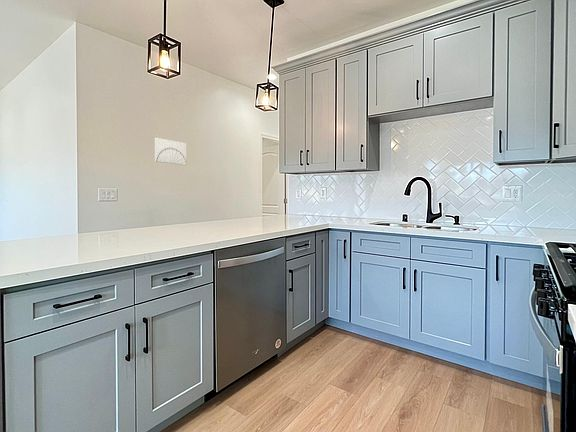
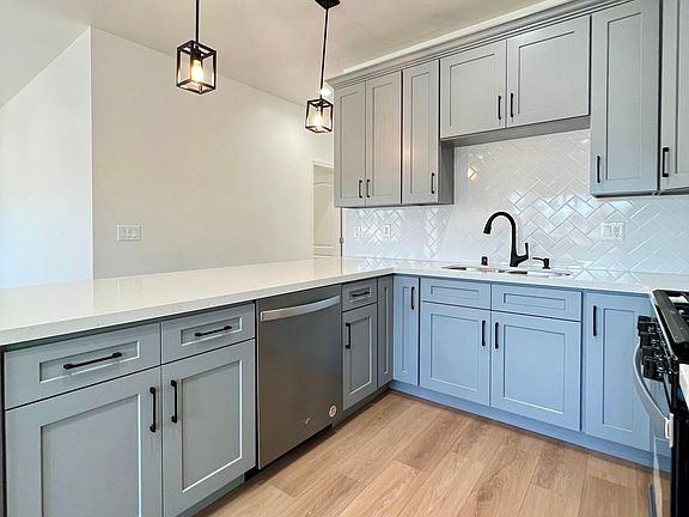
- wall art [154,137,187,166]
